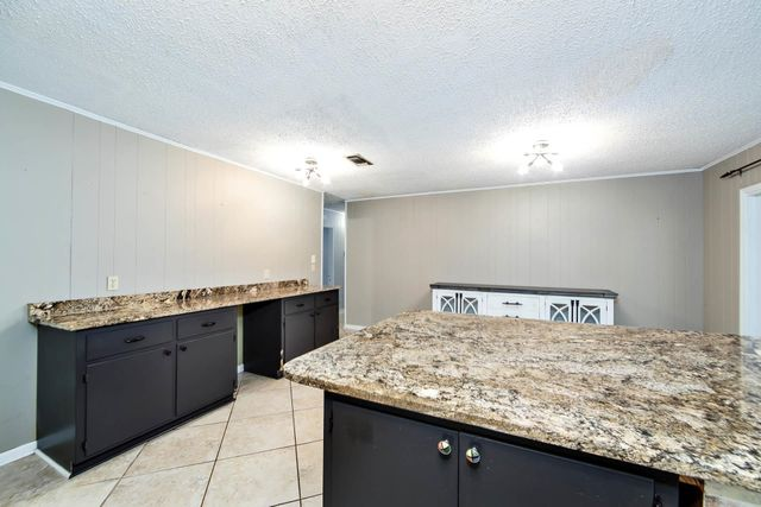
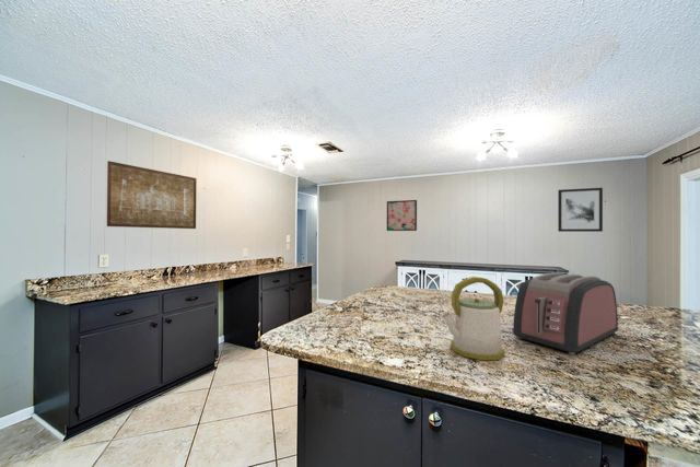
+ wall art [557,187,604,233]
+ kettle [442,276,505,361]
+ wall art [106,160,198,230]
+ toaster [512,272,619,357]
+ wall art [386,199,418,232]
